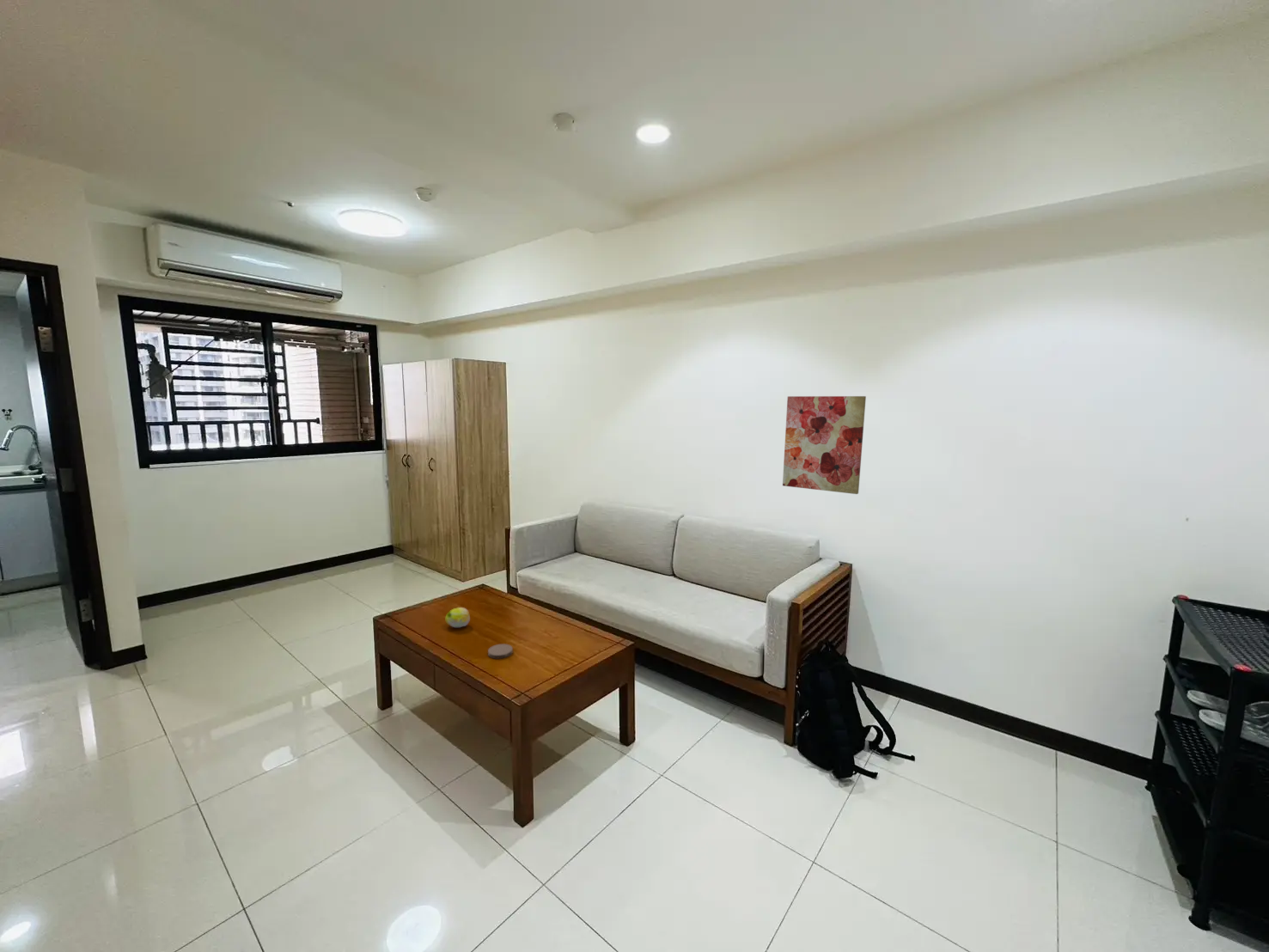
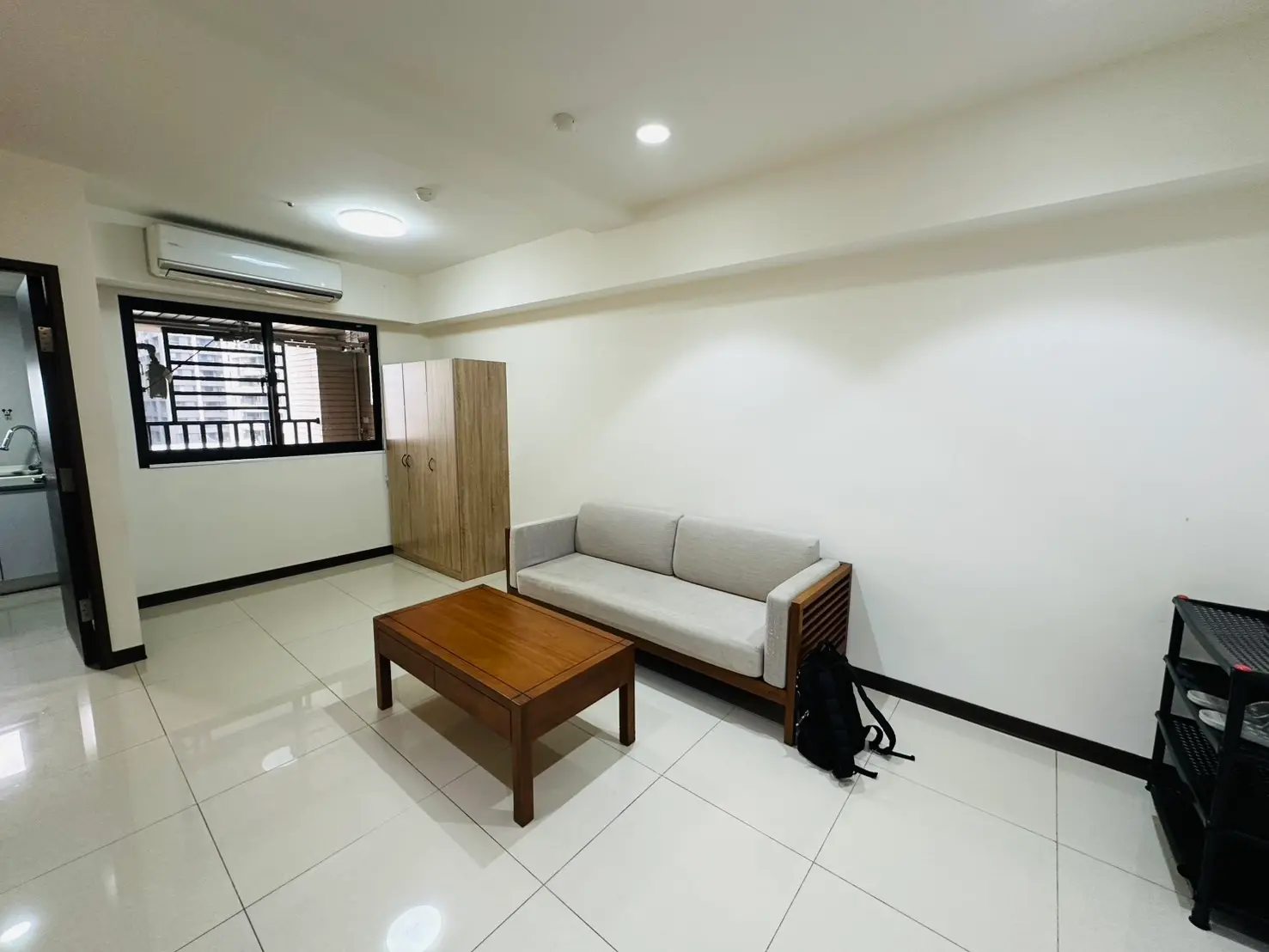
- wall art [782,395,867,495]
- coaster [487,644,514,659]
- fruit [445,607,471,628]
